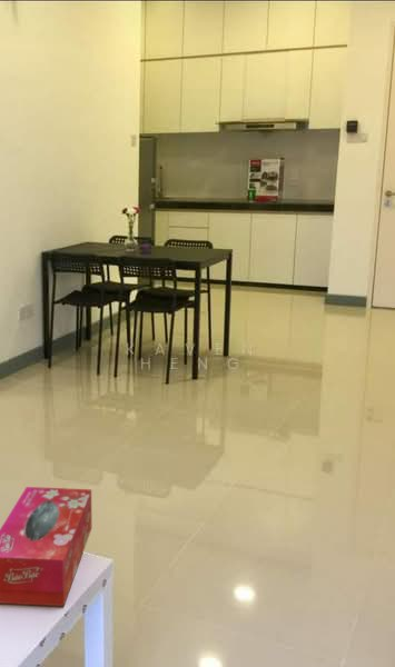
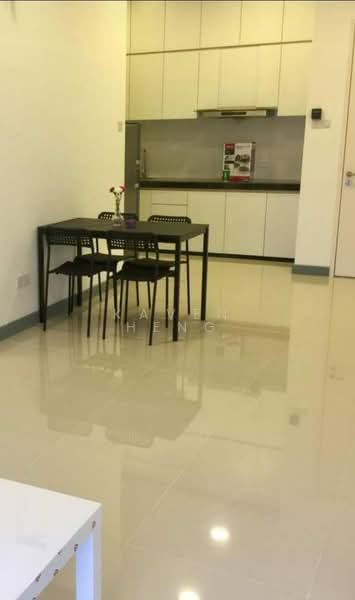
- tissue box [0,486,92,607]
